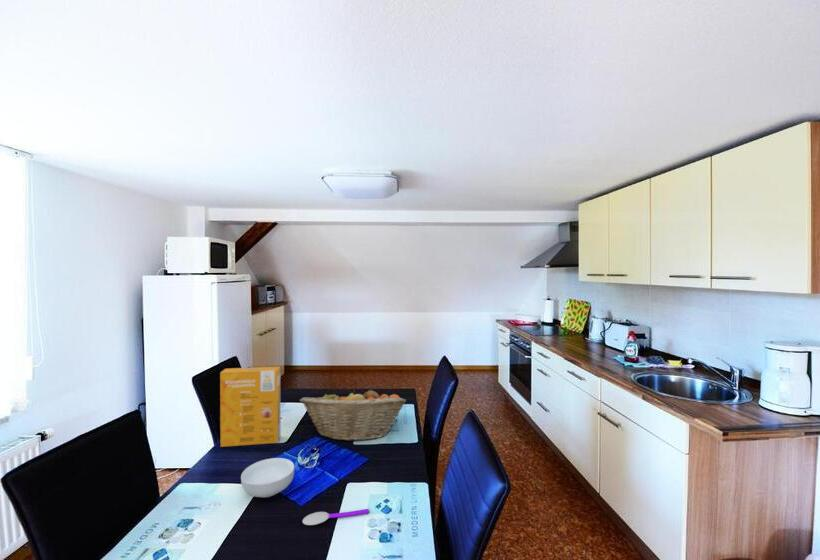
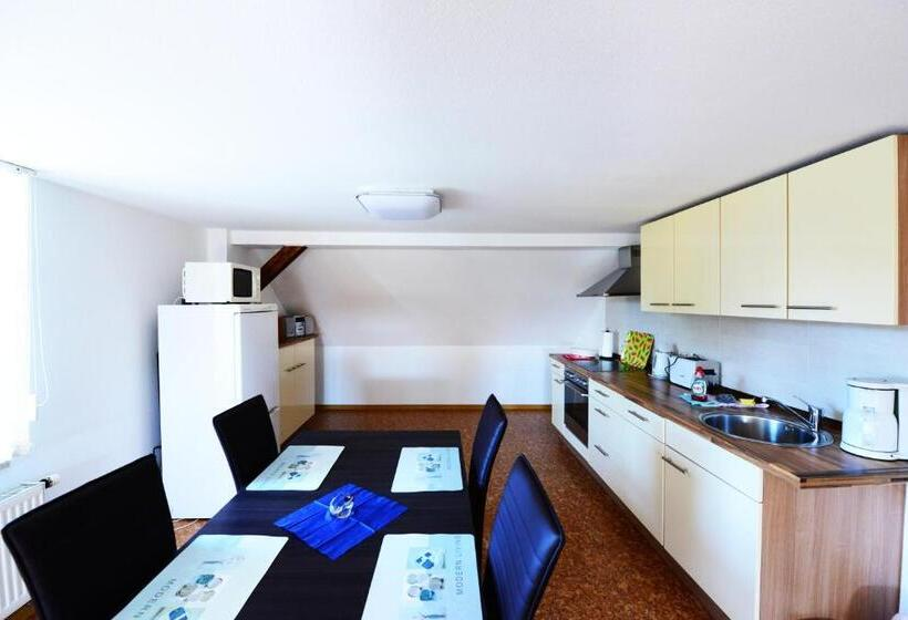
- cereal bowl [240,457,295,498]
- fruit basket [299,387,407,442]
- spoon [301,508,370,526]
- cereal box [219,366,281,448]
